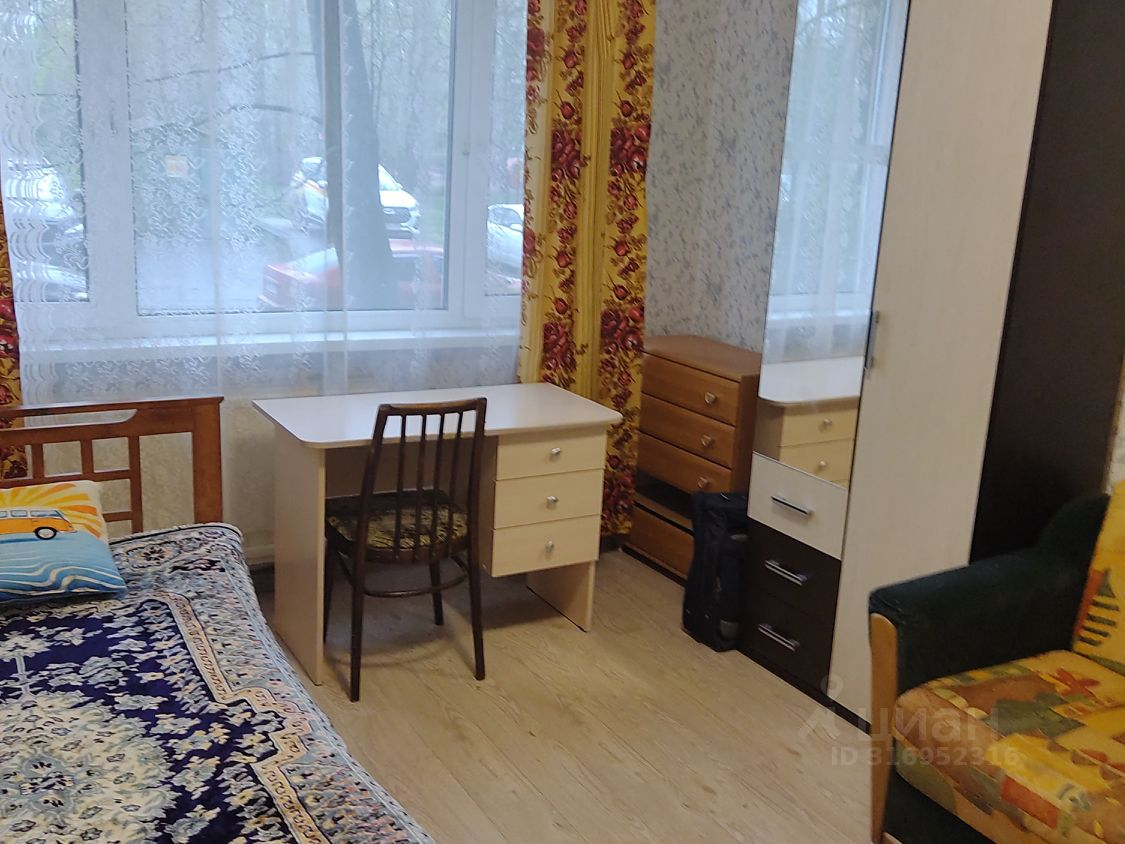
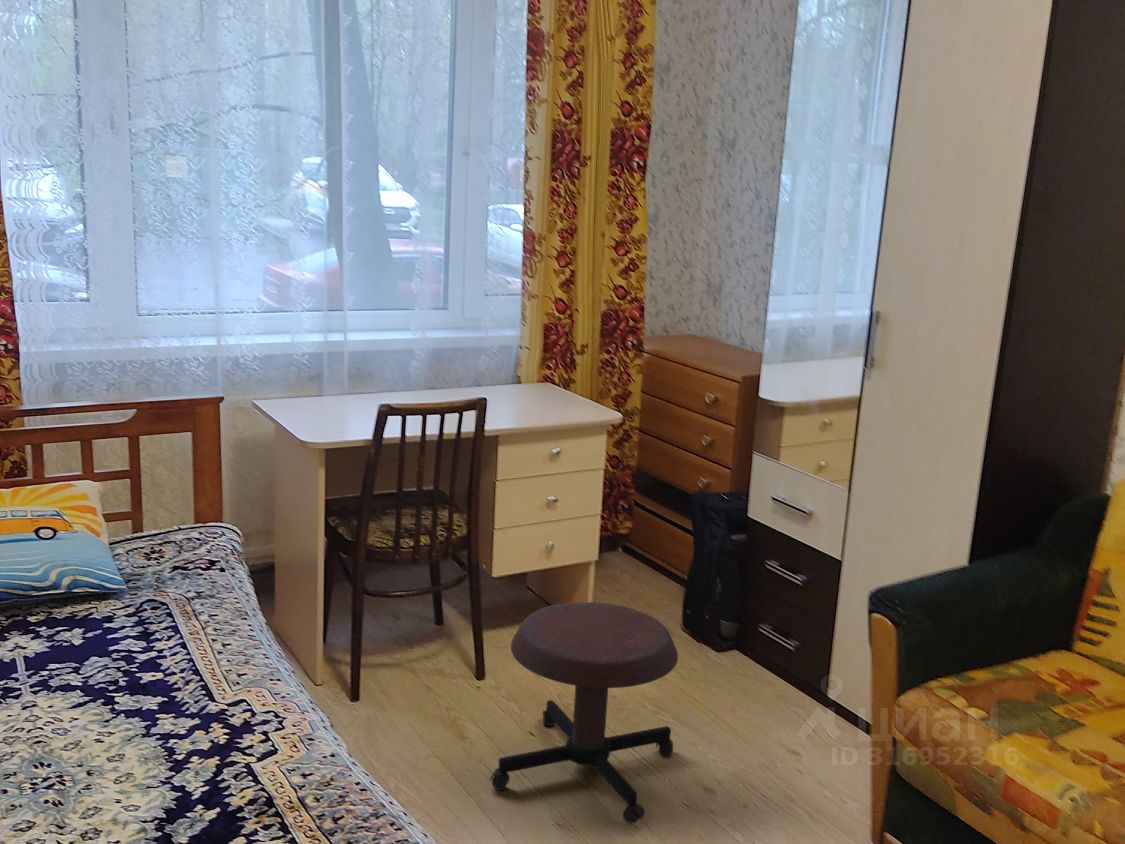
+ stool [488,601,679,825]
